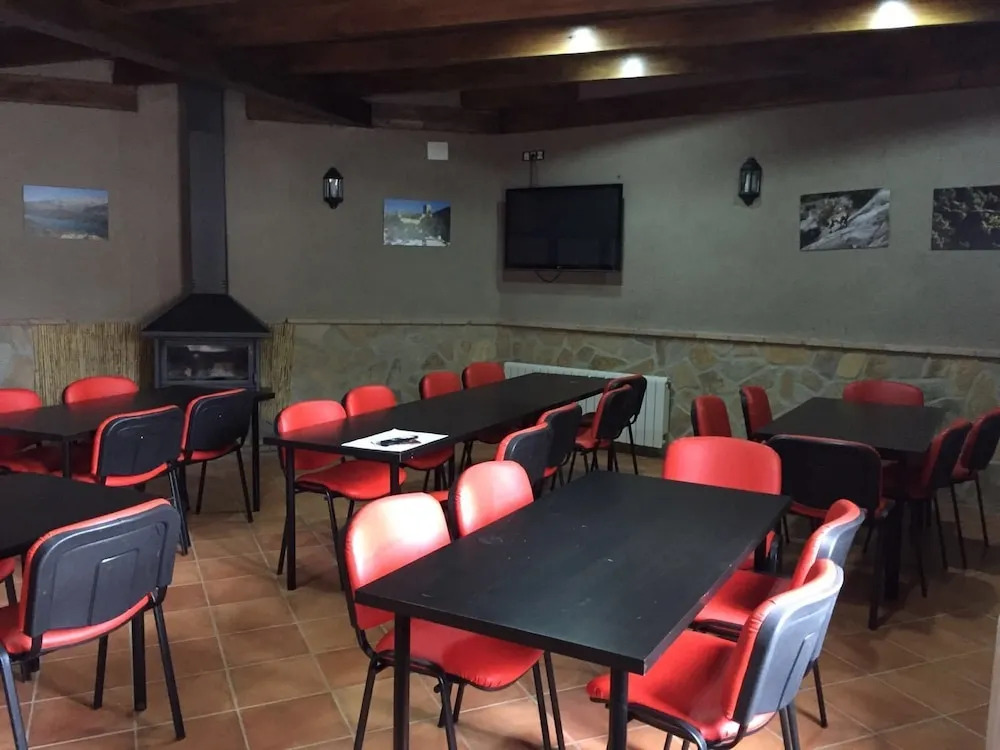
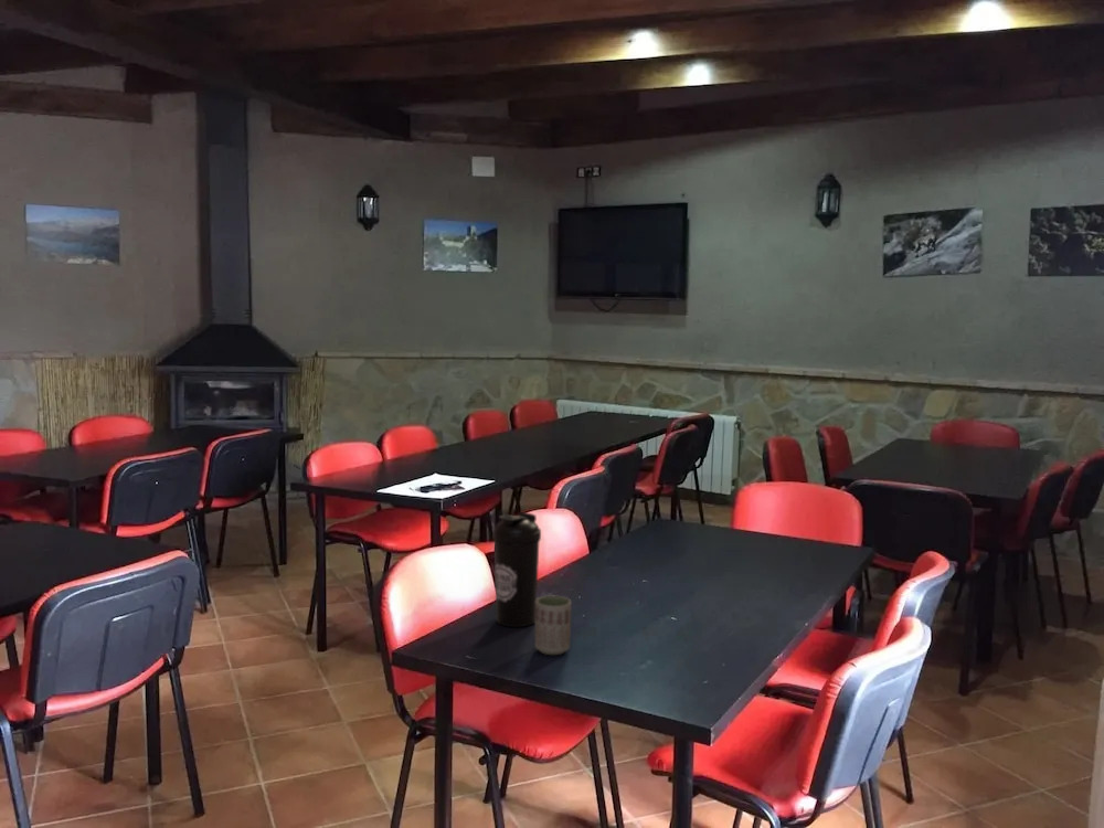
+ water bottle [492,511,542,628]
+ cup [534,594,572,656]
